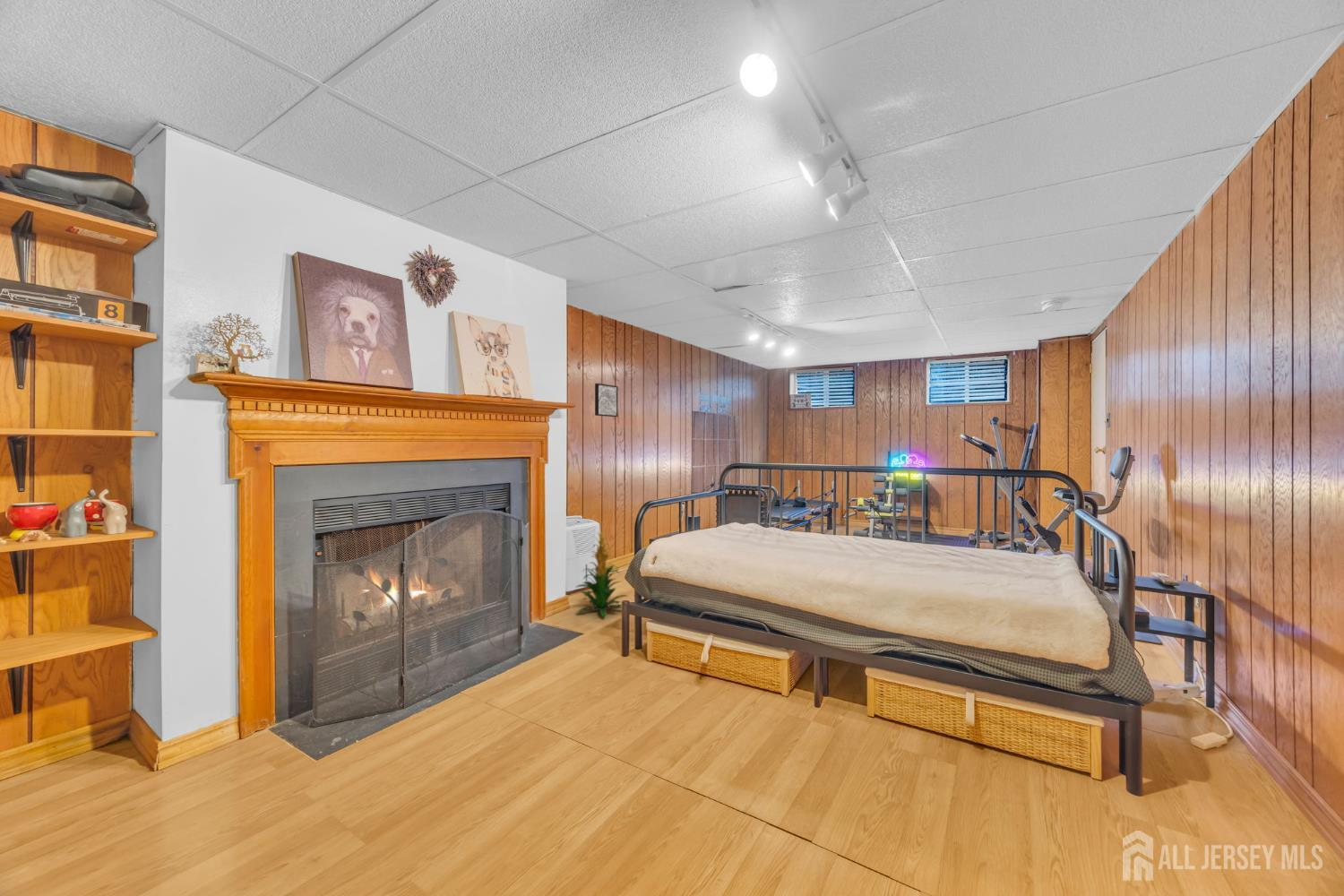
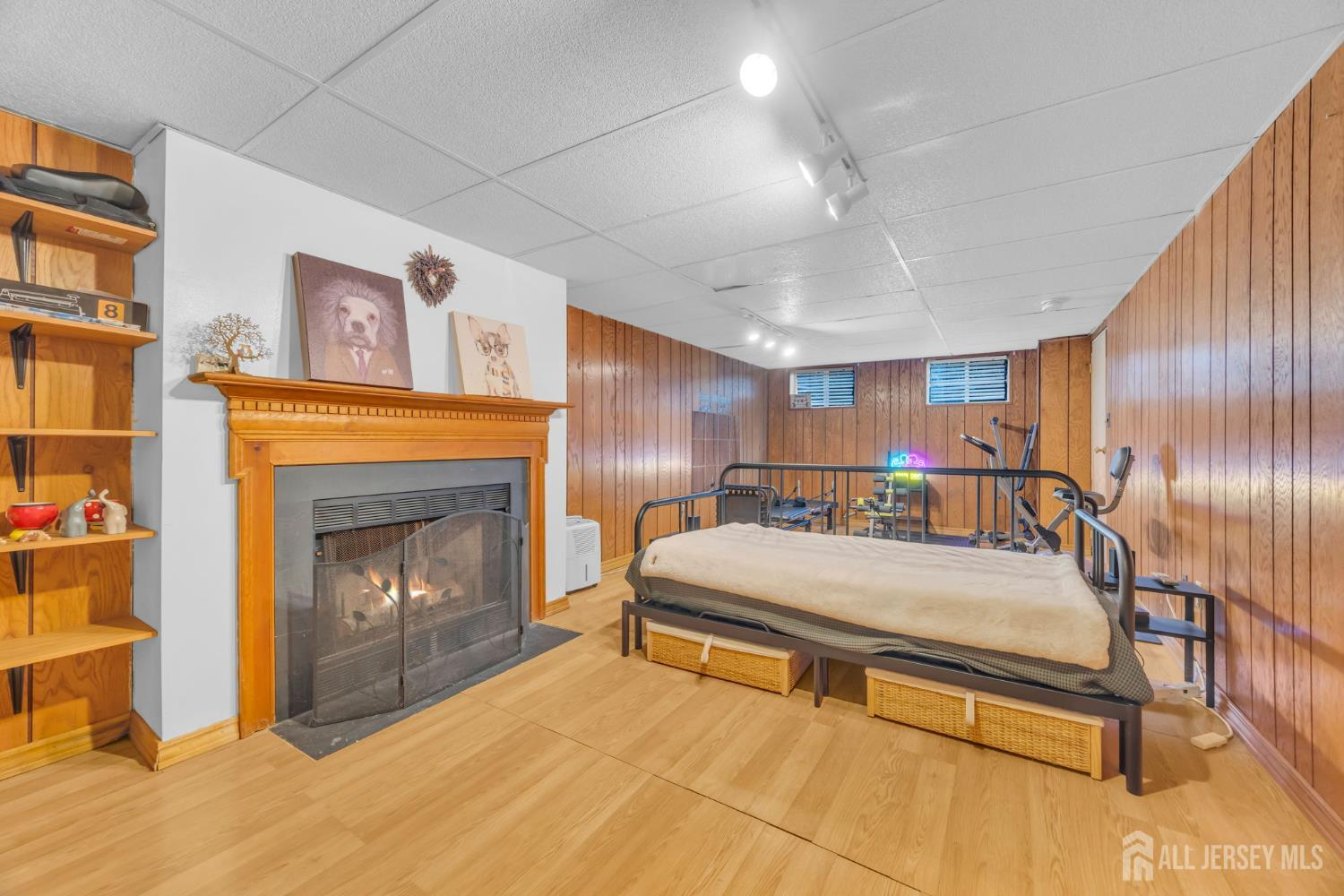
- wall art [594,383,619,418]
- indoor plant [574,530,628,617]
